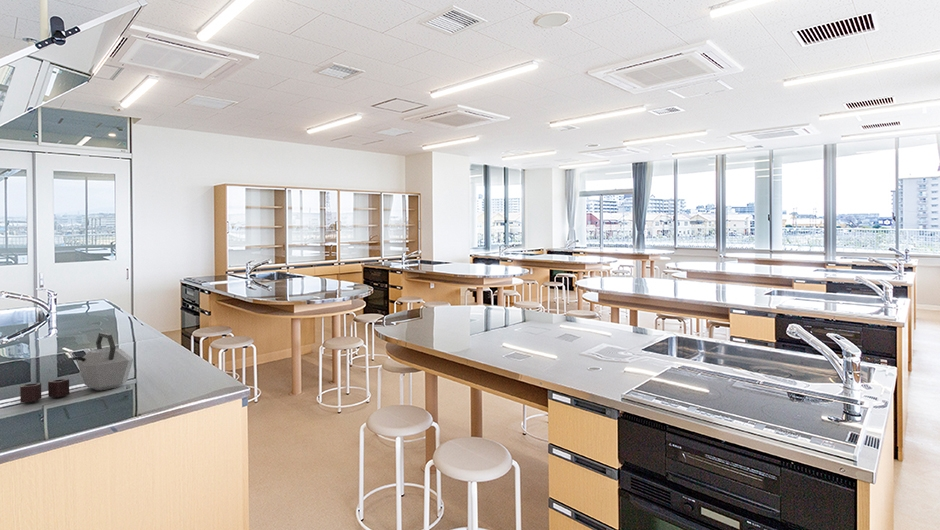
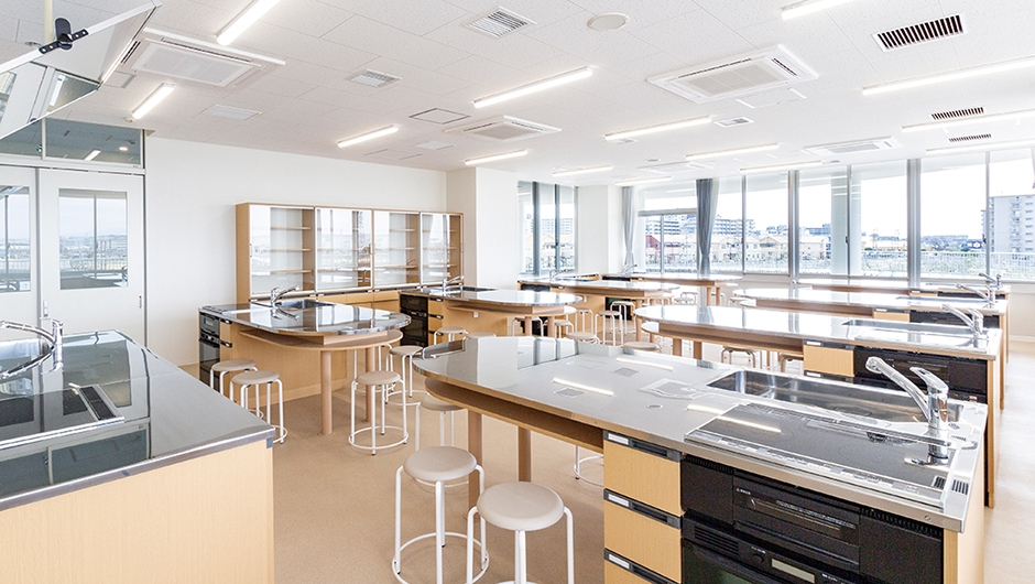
- kettle [19,332,134,404]
